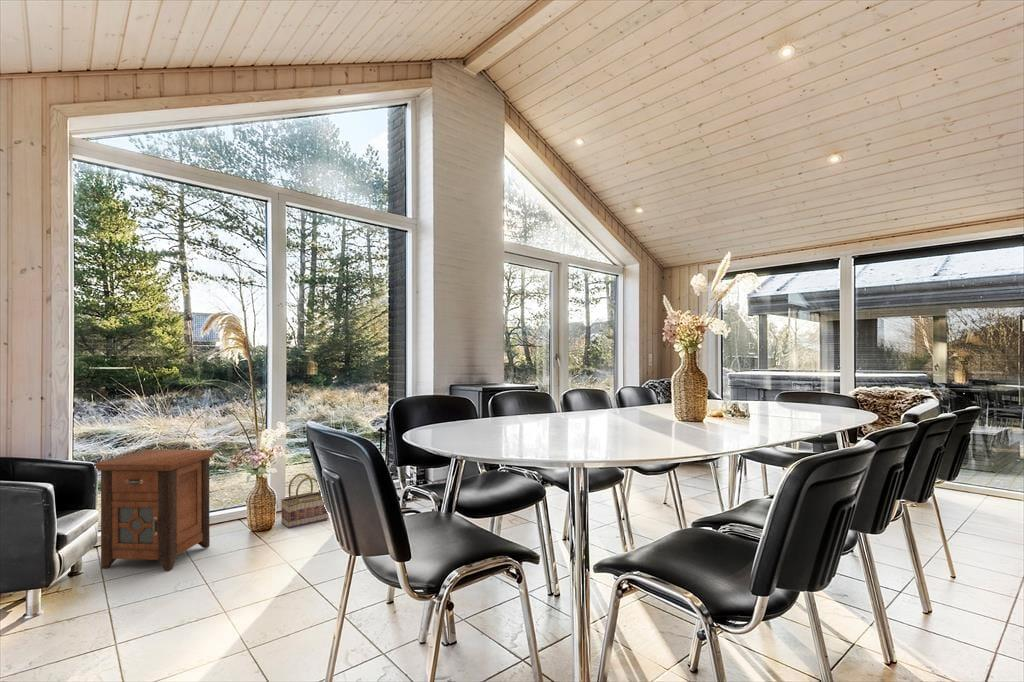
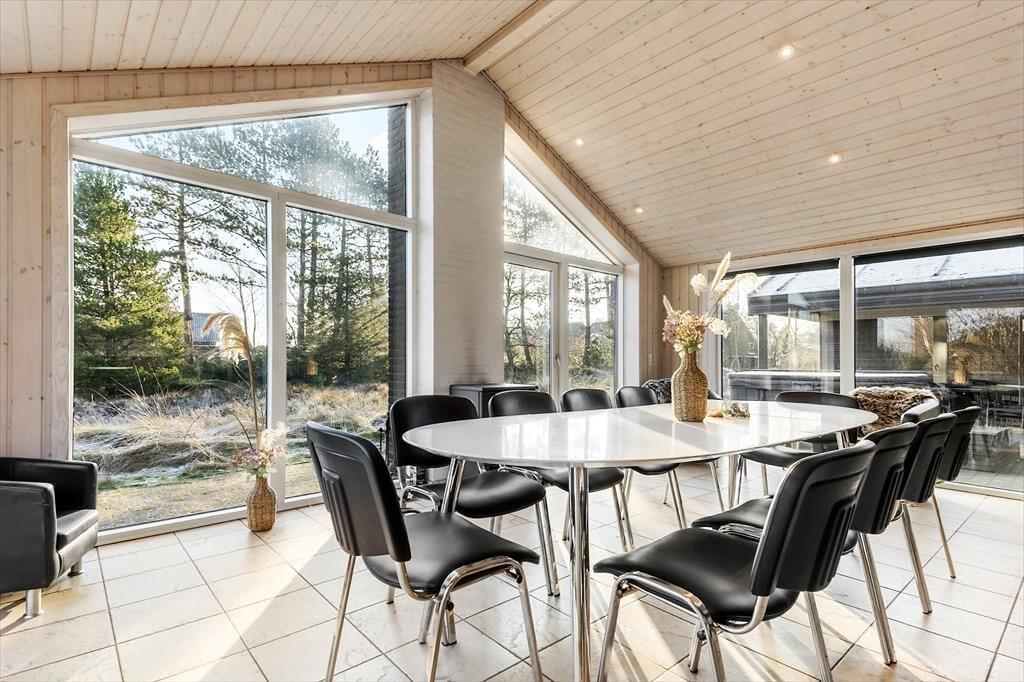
- nightstand [93,449,218,572]
- basket [280,472,330,529]
